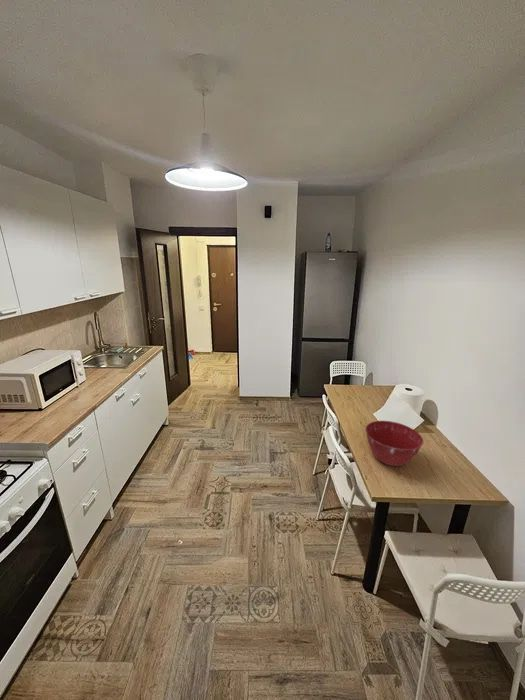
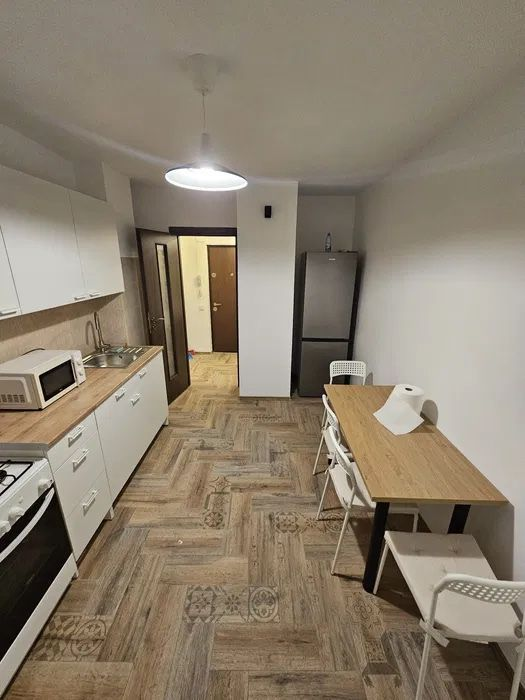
- mixing bowl [364,420,424,467]
